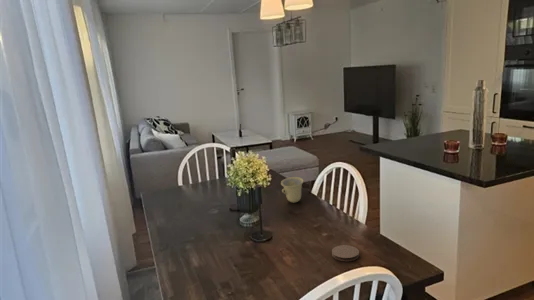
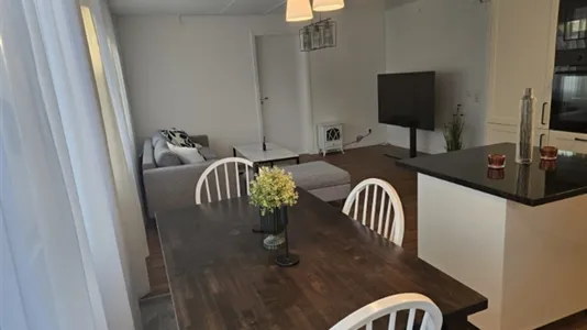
- cup [280,176,304,203]
- coaster [331,244,360,262]
